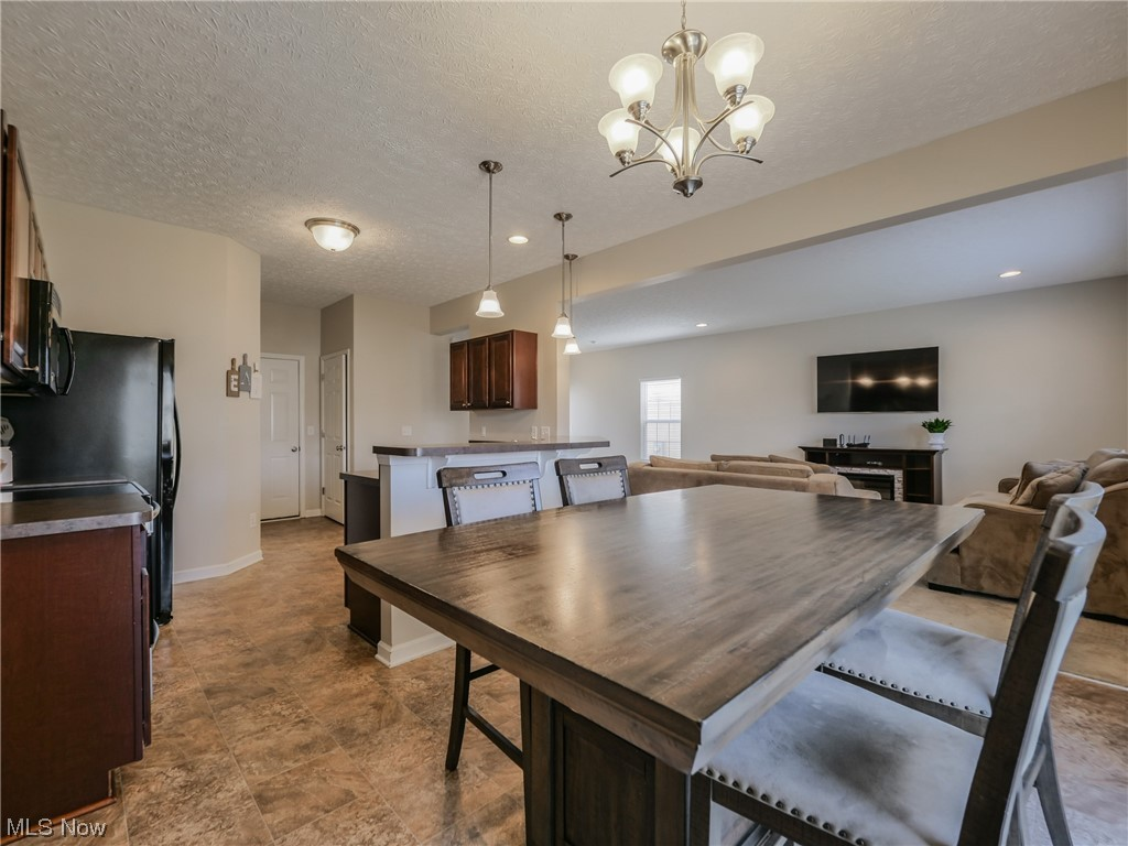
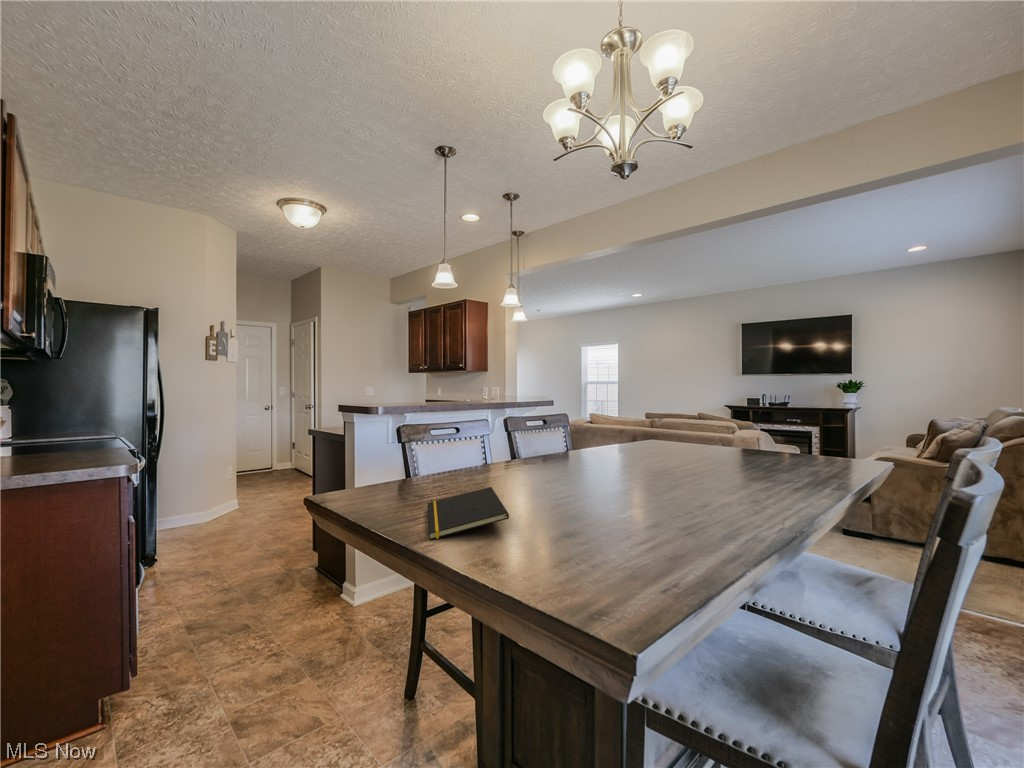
+ notepad [426,486,510,541]
